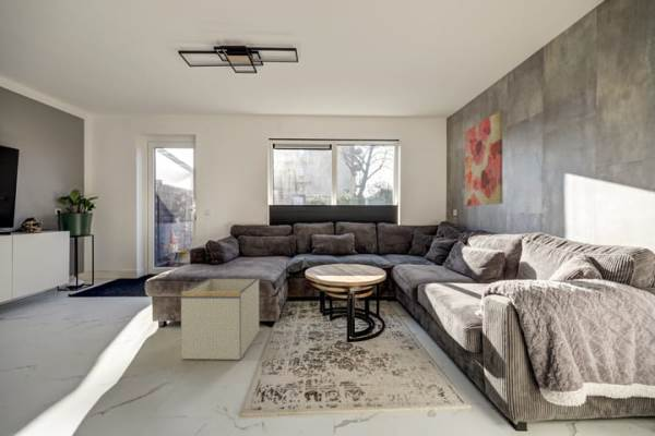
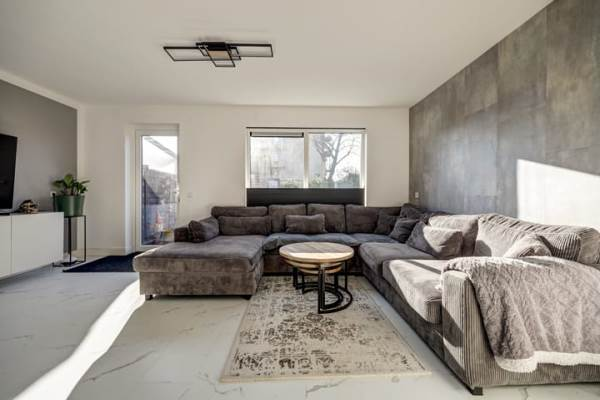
- wall art [464,109,503,207]
- storage bin [180,277,260,361]
